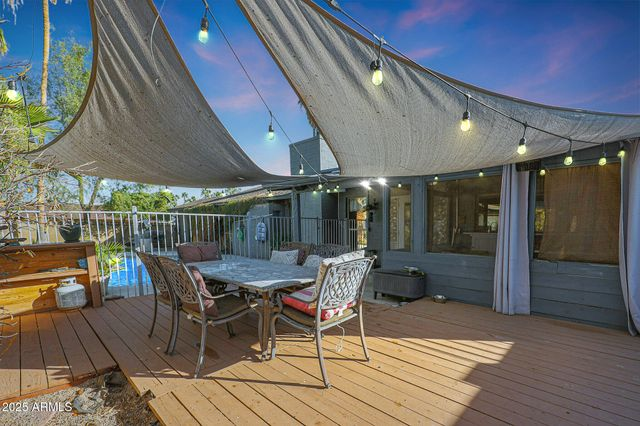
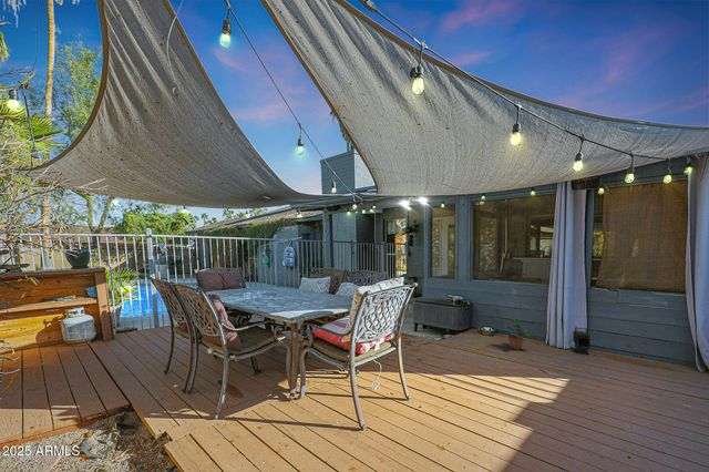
+ lantern [572,327,592,356]
+ potted plant [499,318,534,351]
